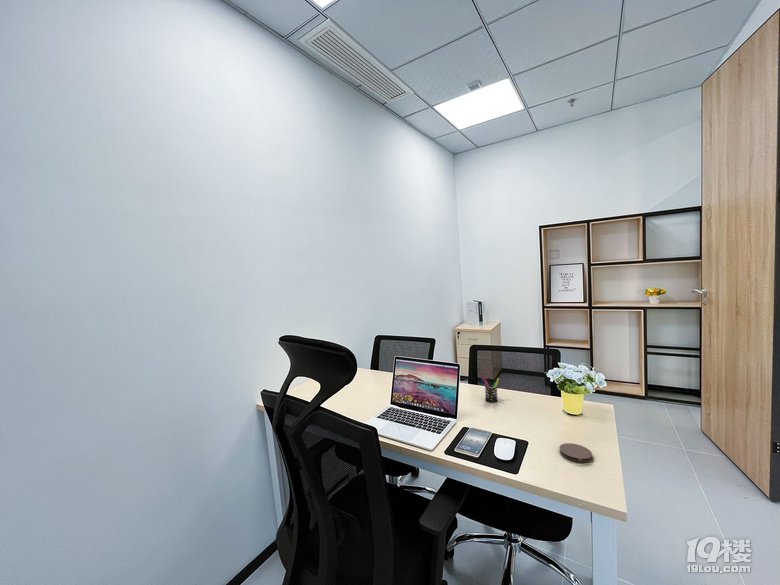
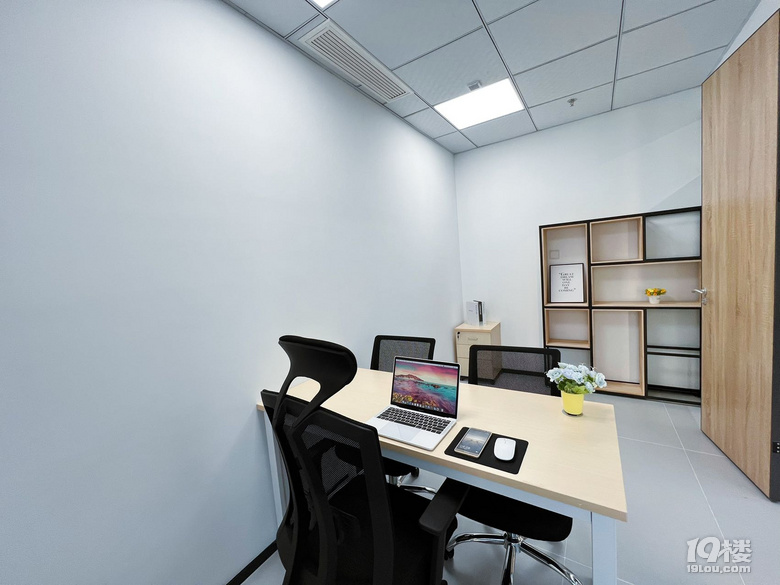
- coaster [559,442,593,464]
- pen holder [480,376,500,403]
